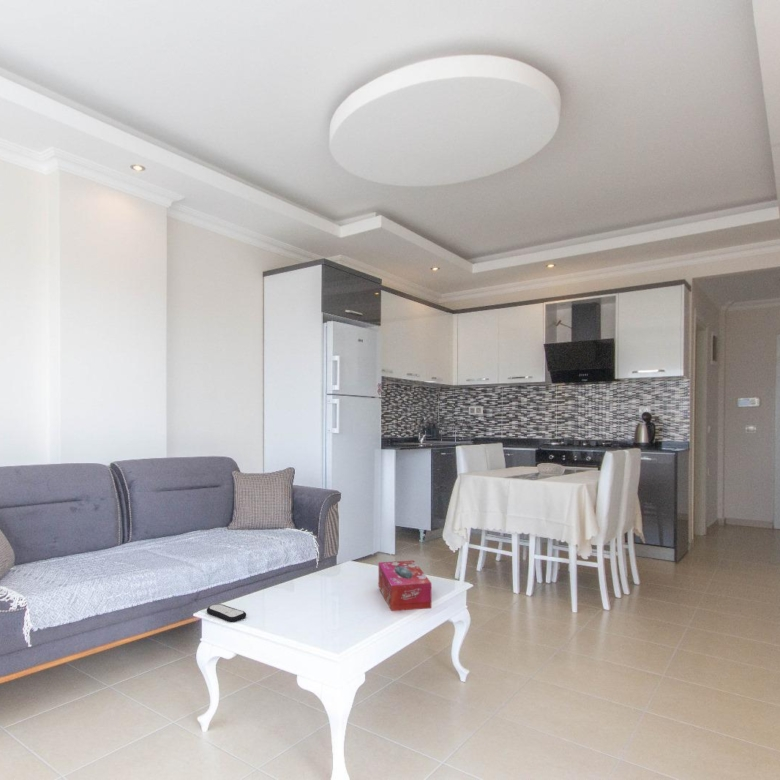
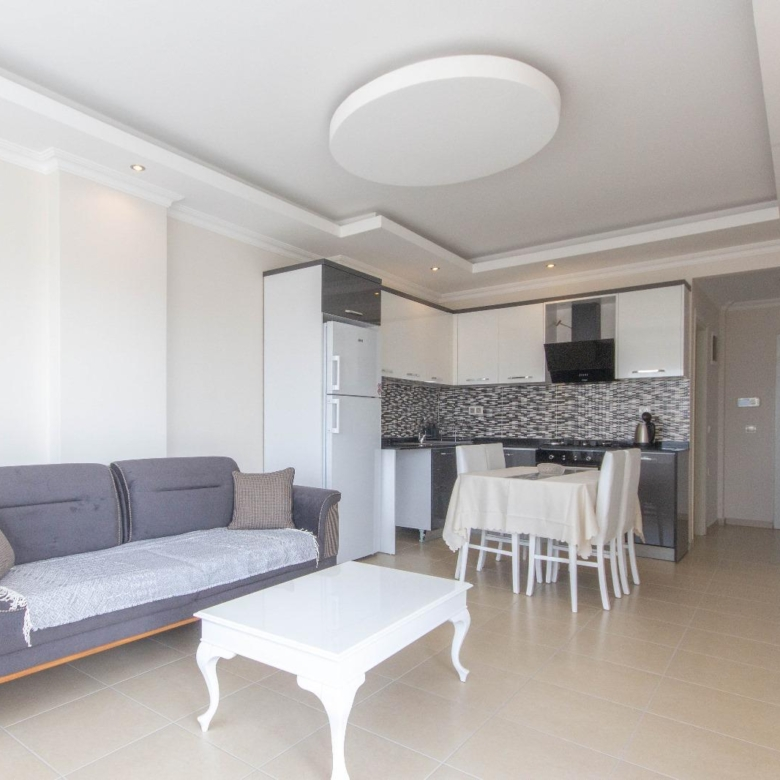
- tissue box [378,559,432,612]
- remote control [206,603,247,623]
